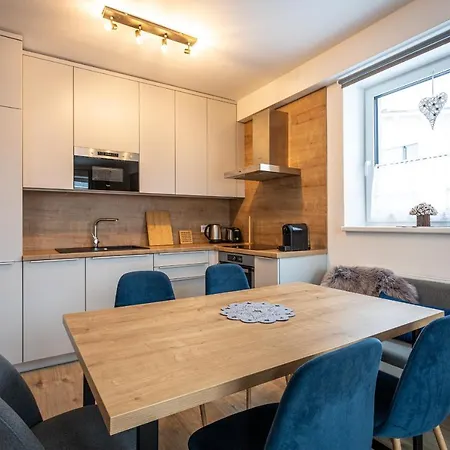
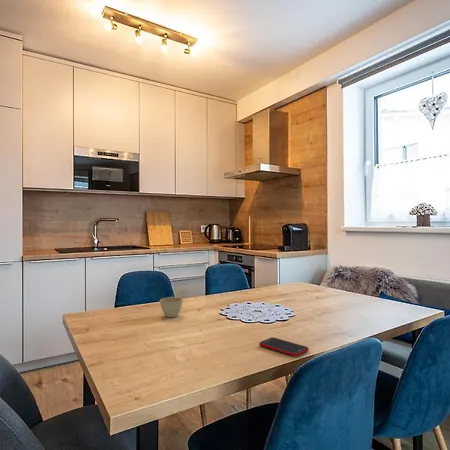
+ flower pot [159,296,184,318]
+ cell phone [258,336,310,357]
